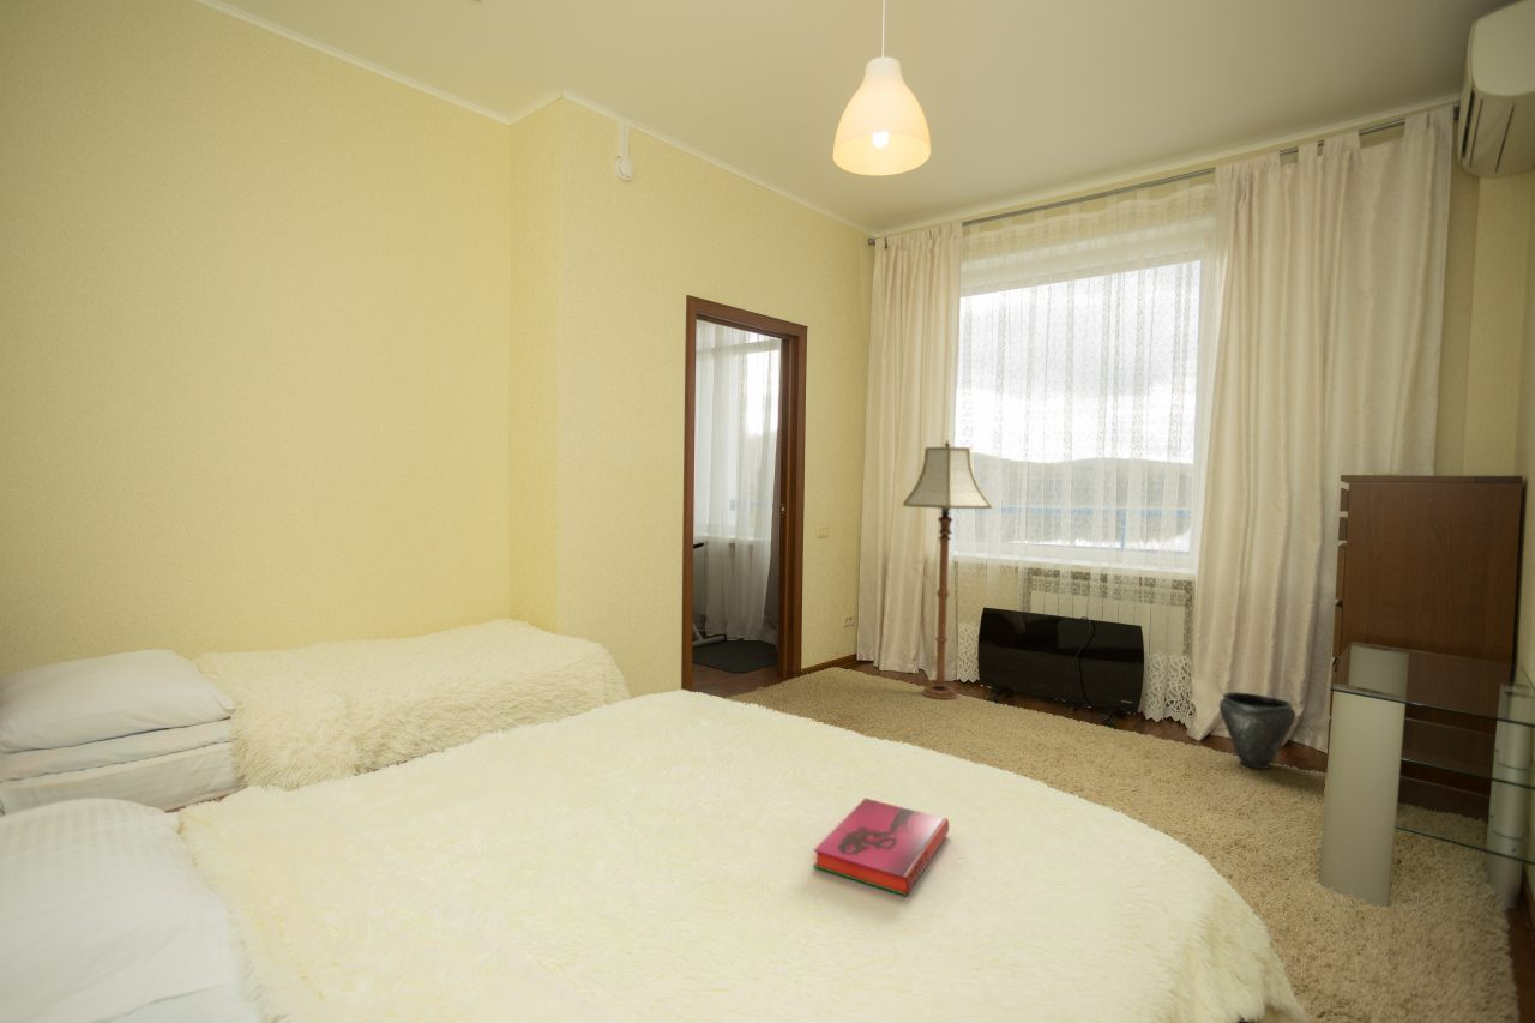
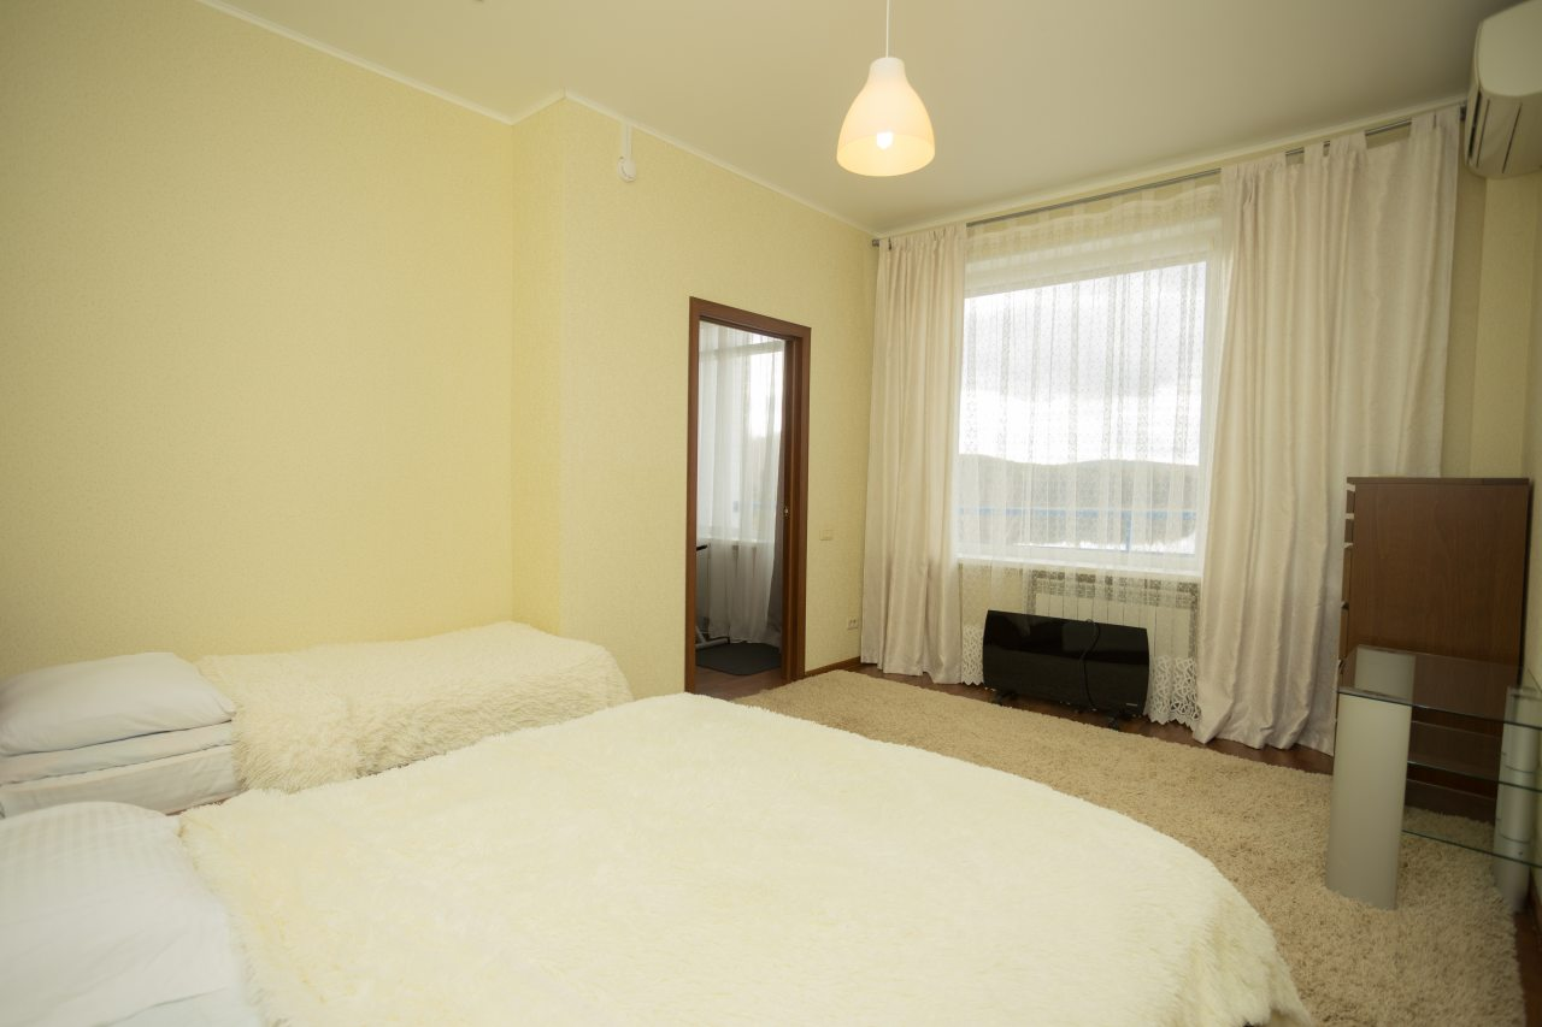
- floor lamp [902,439,993,700]
- hardback book [812,798,951,897]
- vase [1218,691,1298,770]
